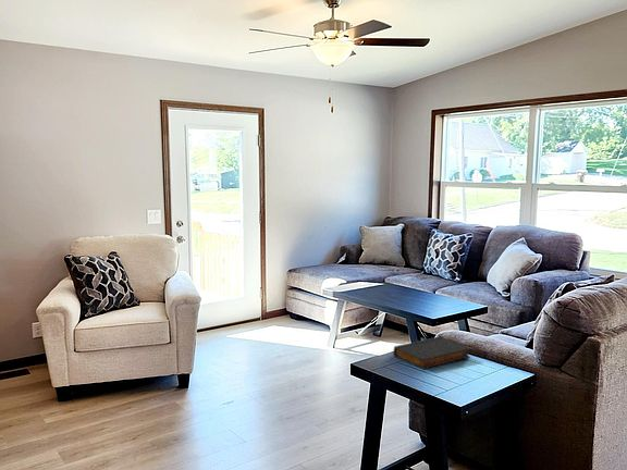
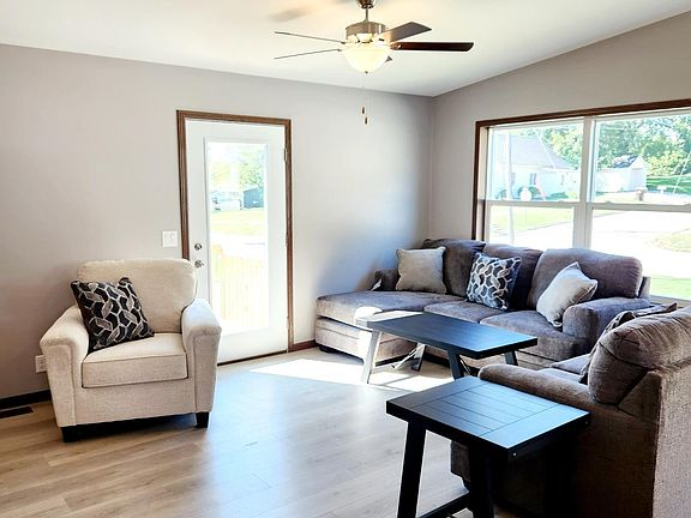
- book [393,335,471,371]
